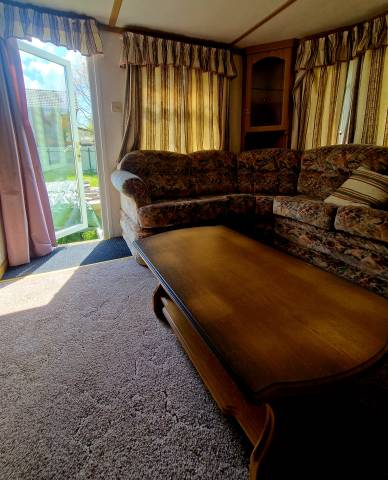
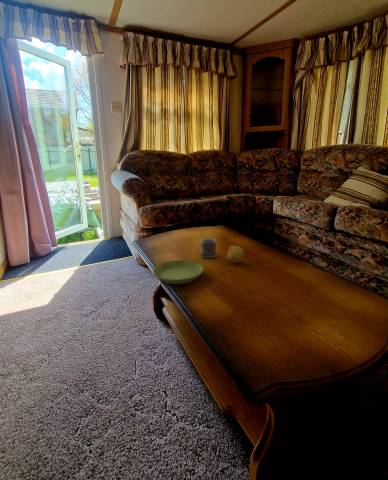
+ cup [196,238,218,259]
+ saucer [152,259,204,285]
+ fruit [226,244,246,264]
